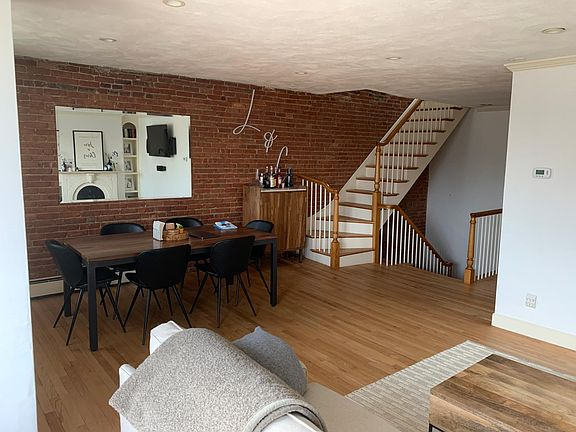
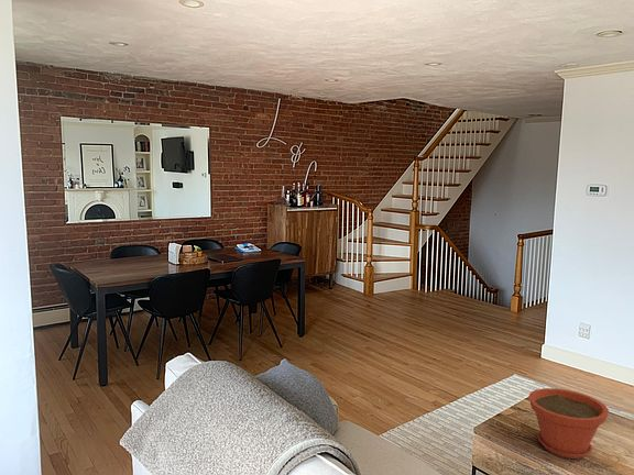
+ plant pot [527,387,610,460]
